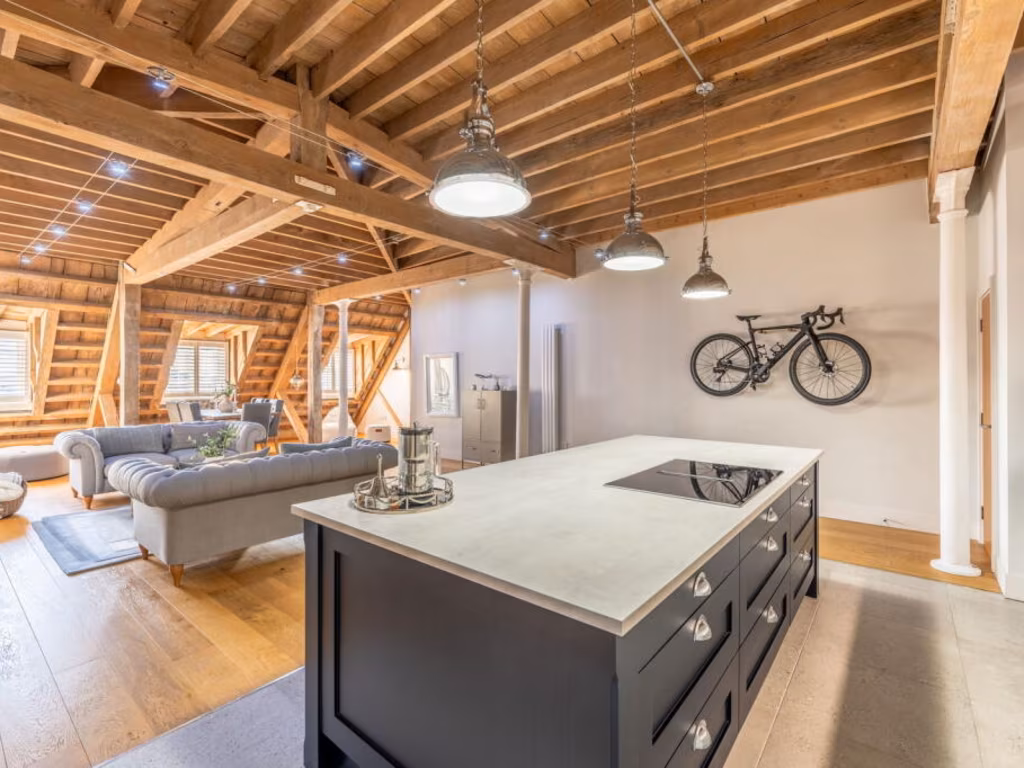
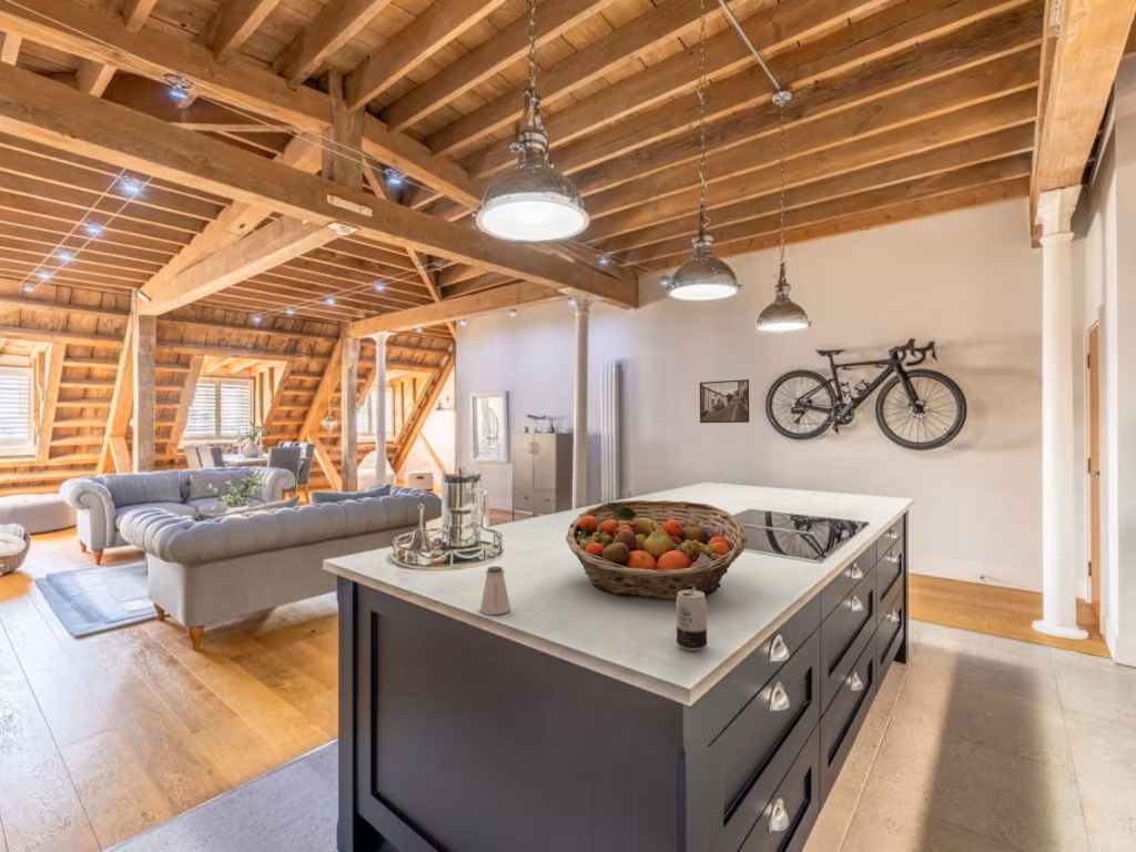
+ beverage can [674,587,708,652]
+ saltshaker [479,566,511,616]
+ fruit basket [565,499,748,601]
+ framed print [699,378,750,424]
